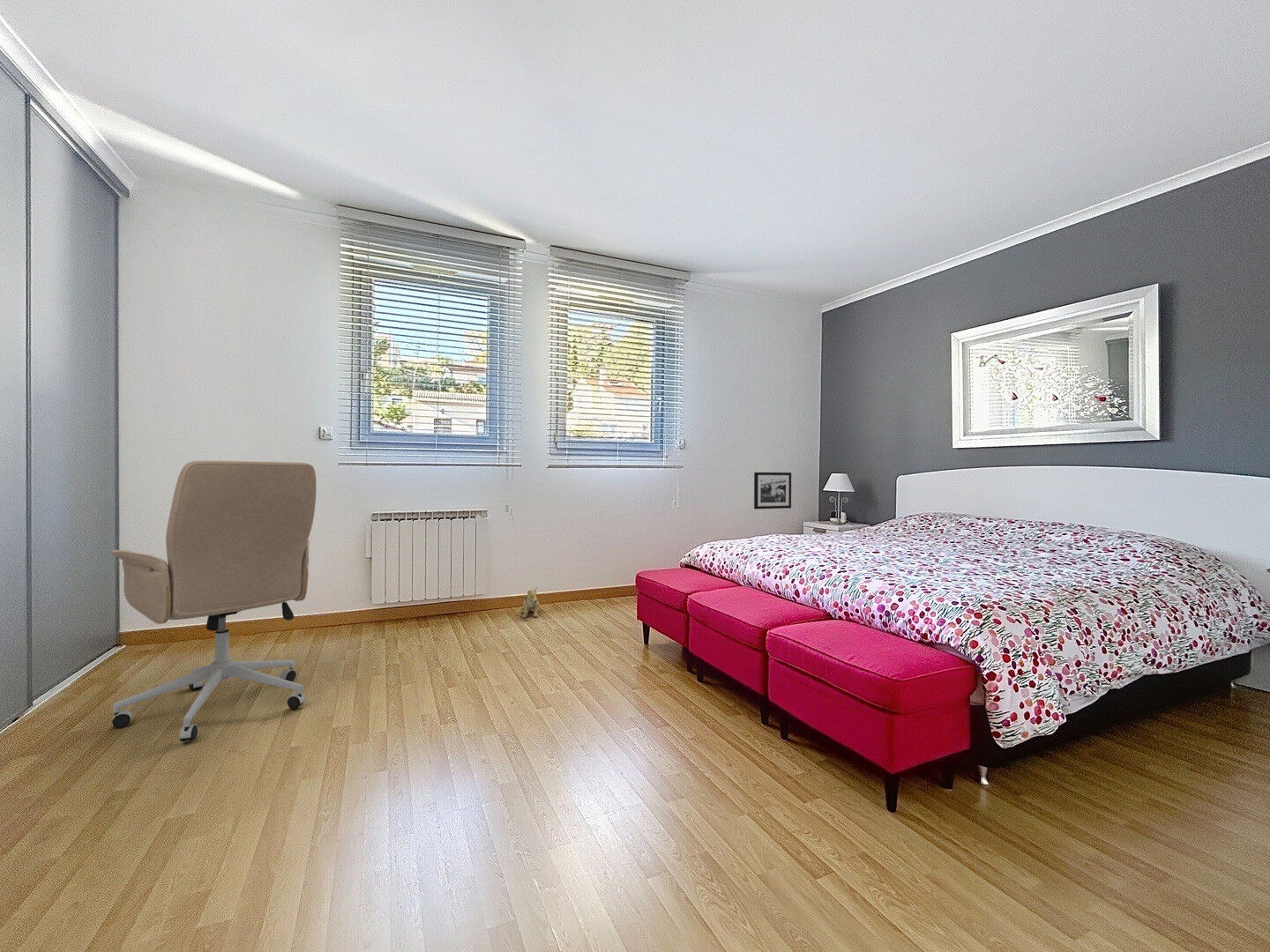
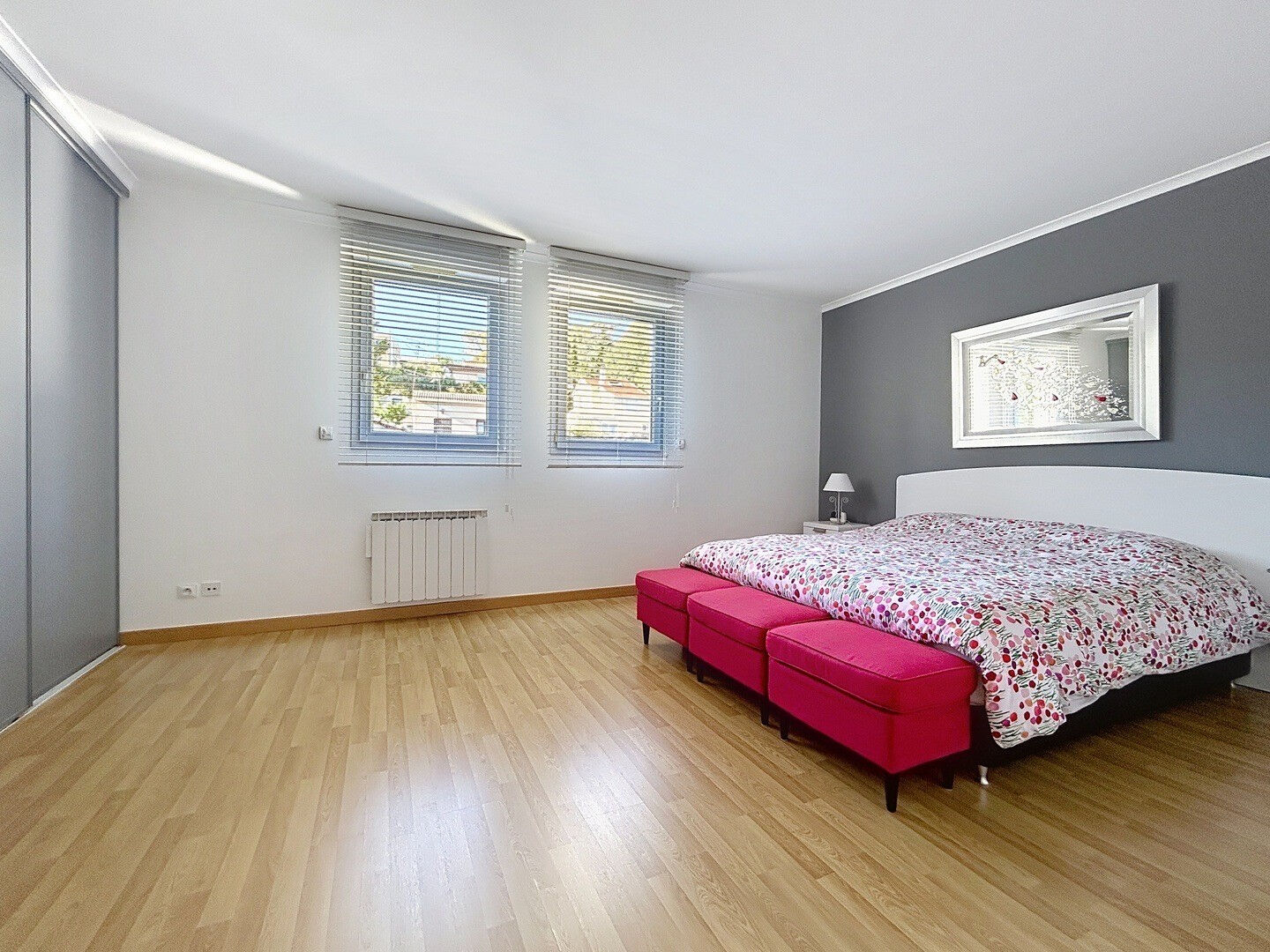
- picture frame [753,472,792,509]
- plush toy [519,586,540,618]
- office chair [110,460,317,742]
